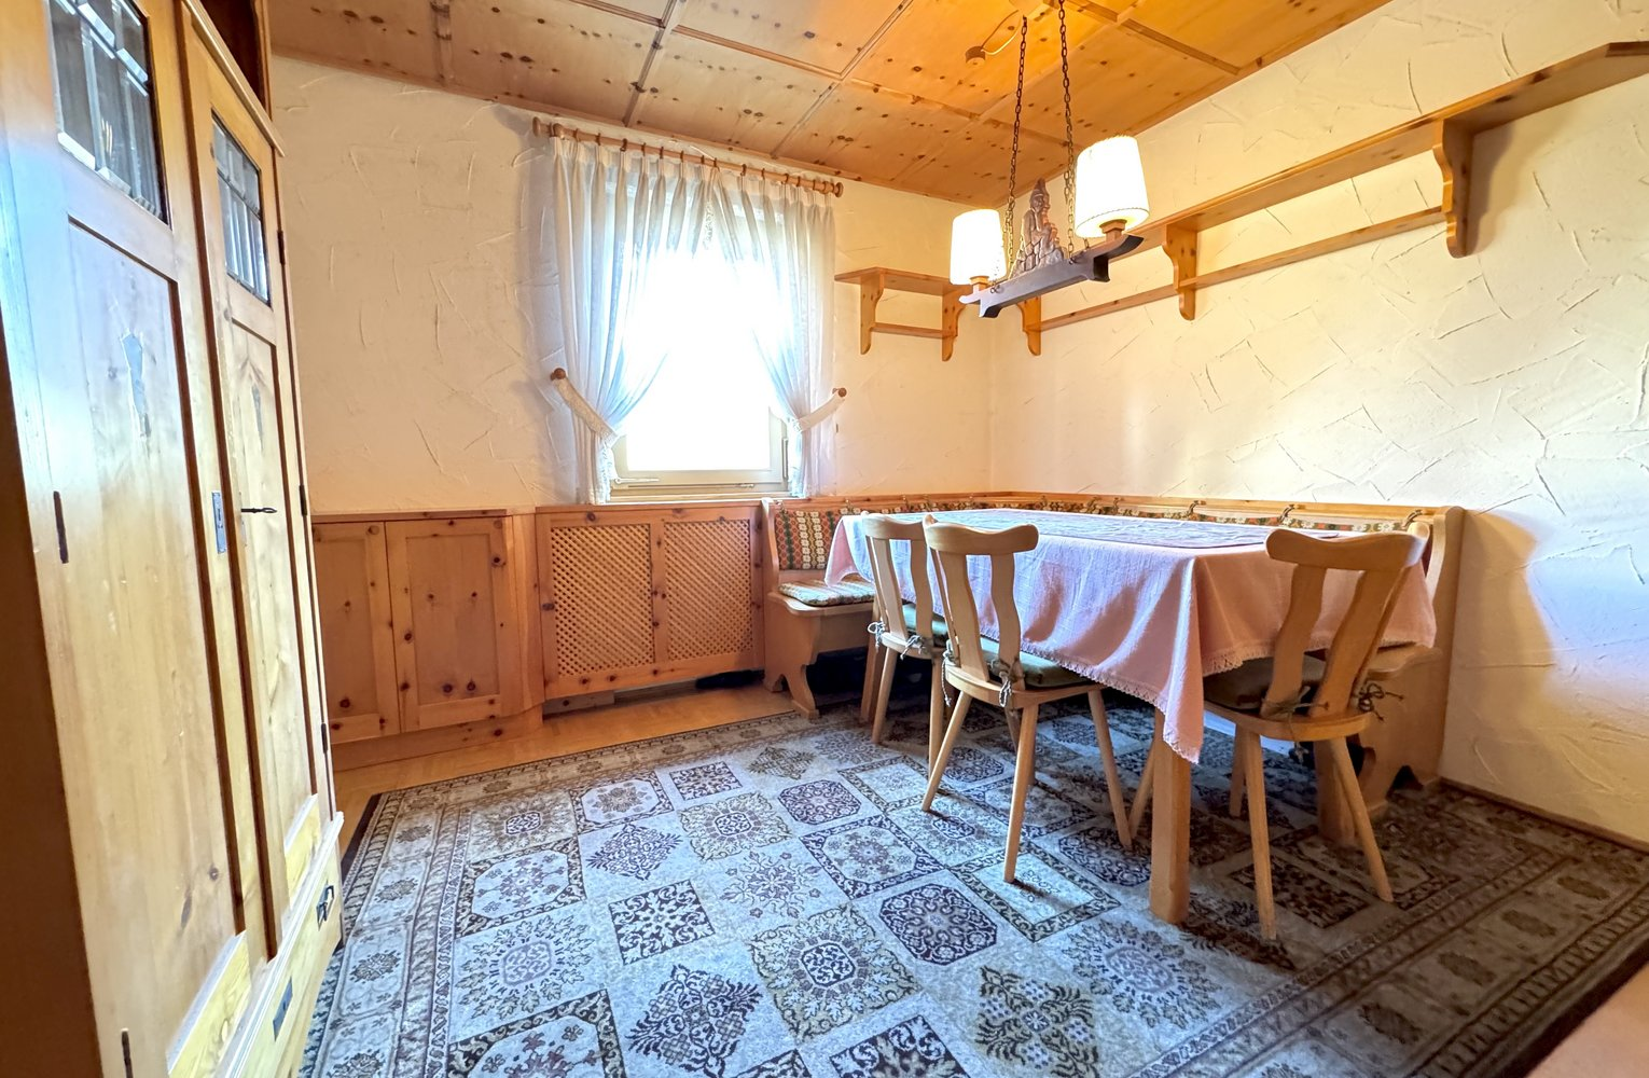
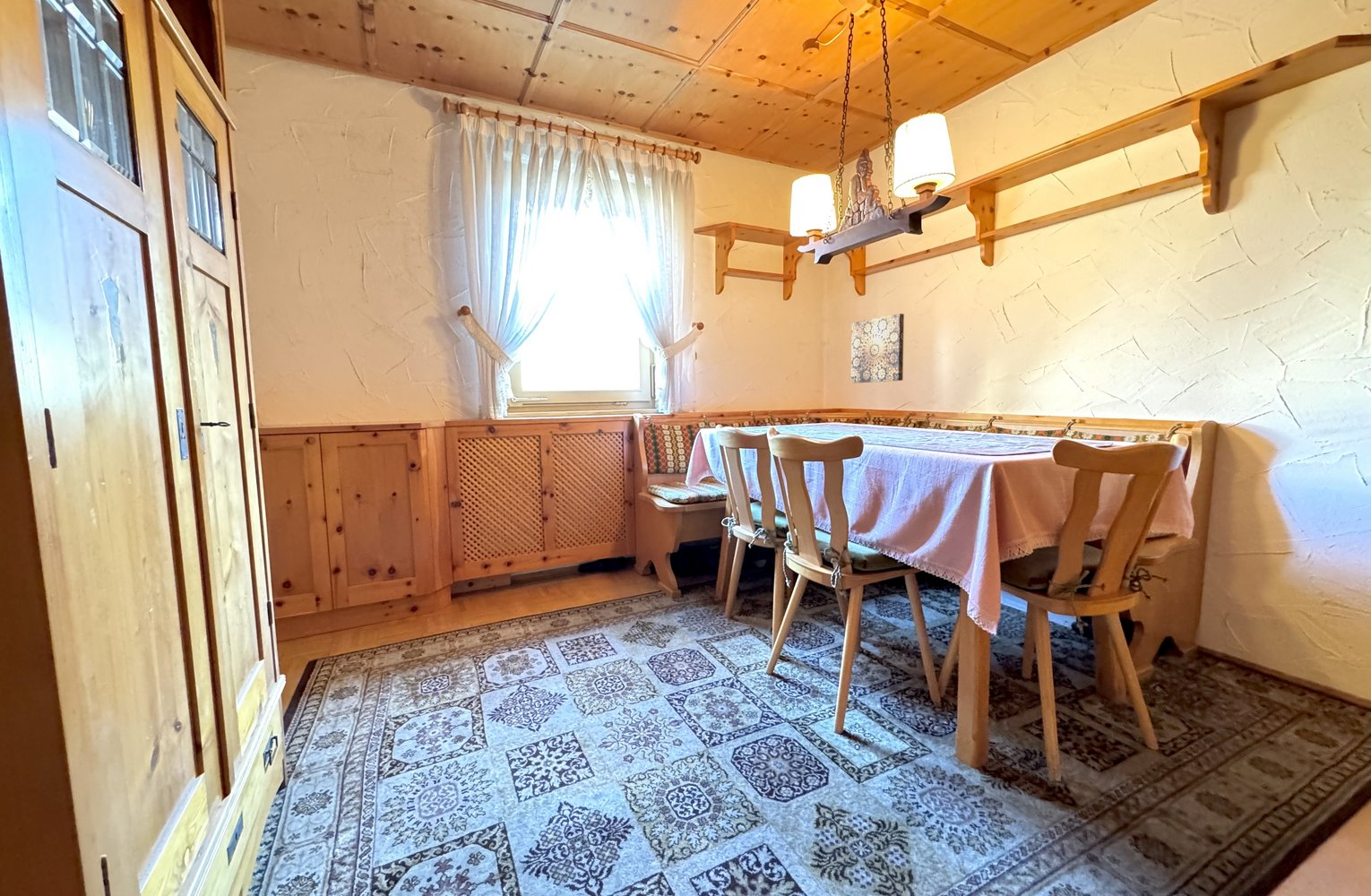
+ wall art [850,313,905,383]
